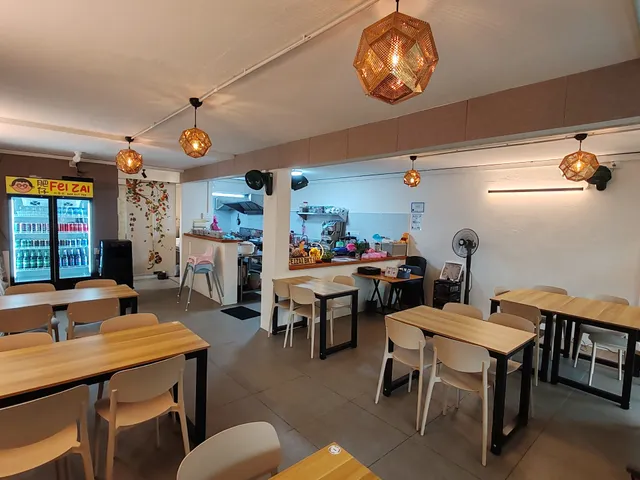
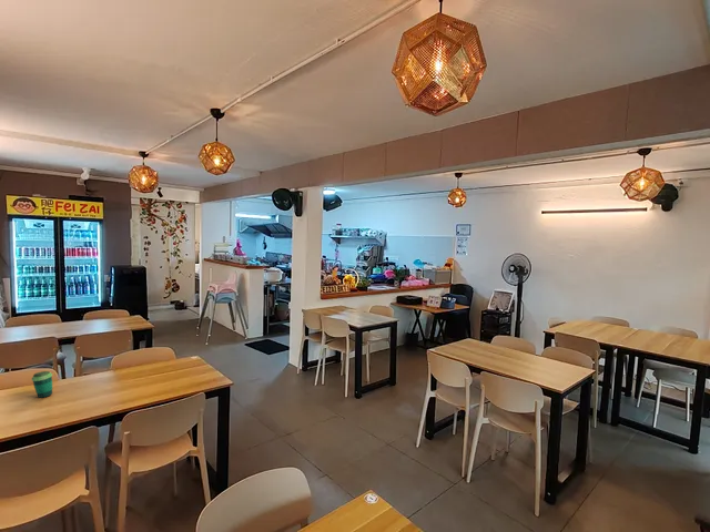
+ cup [31,370,53,399]
